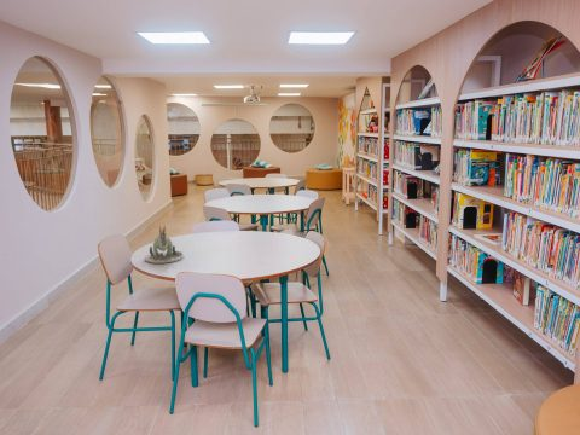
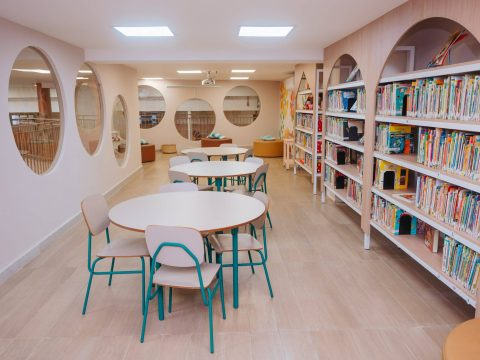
- toy dinosaur [144,225,186,265]
